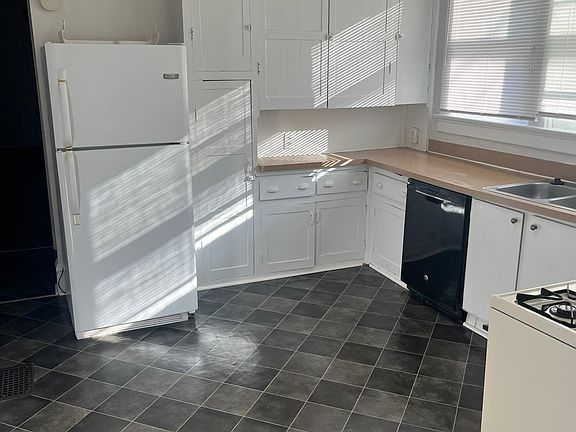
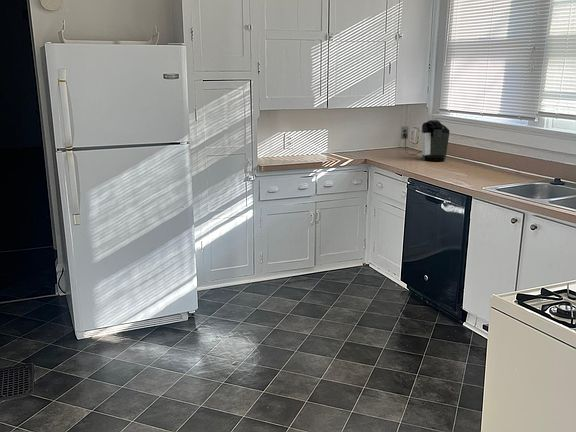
+ coffee maker [400,119,451,162]
